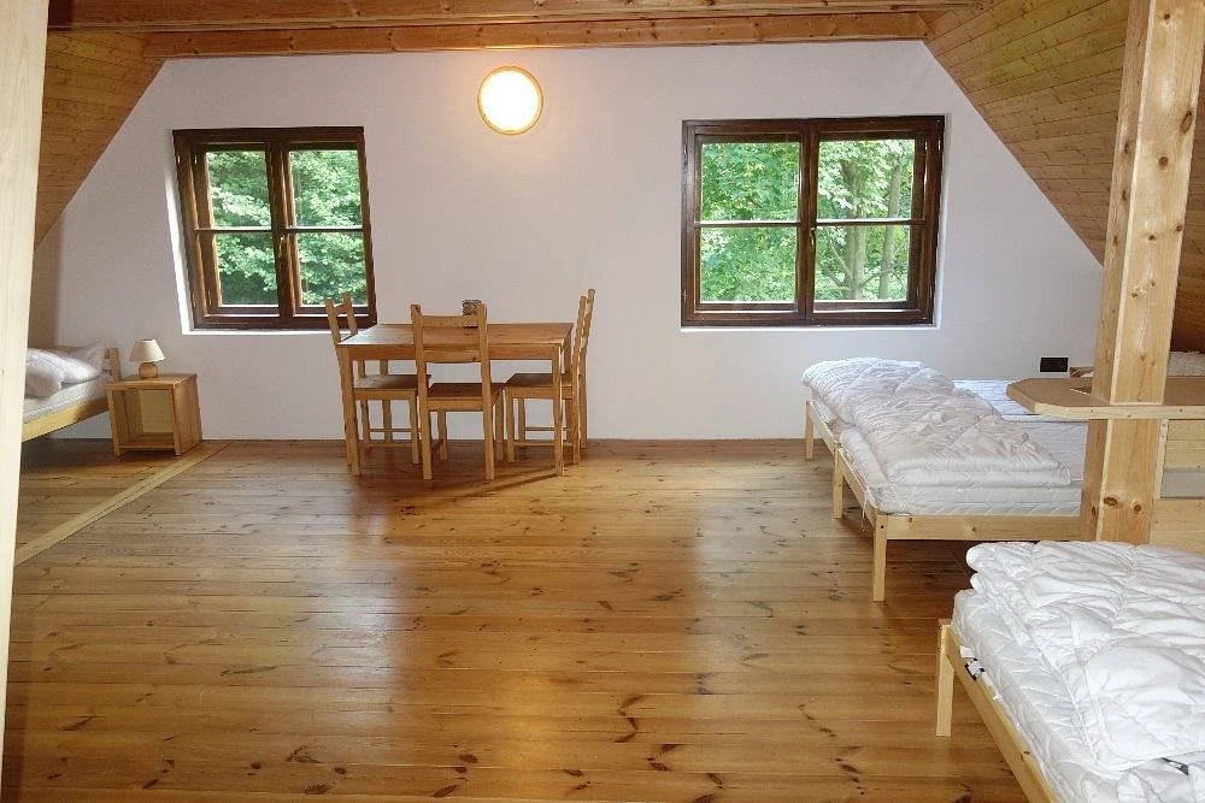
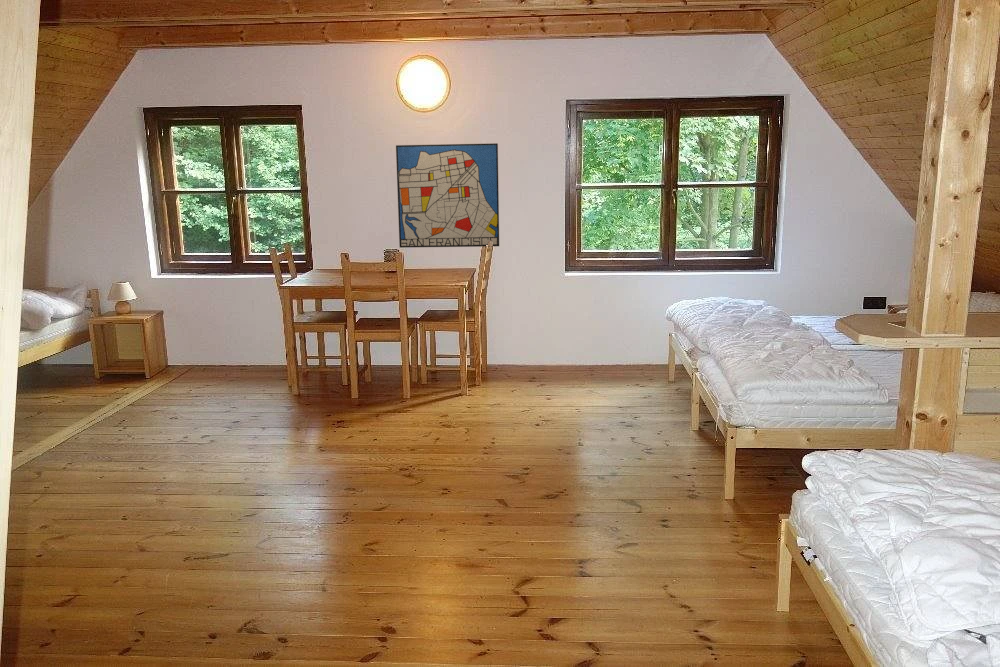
+ wall art [395,142,500,249]
